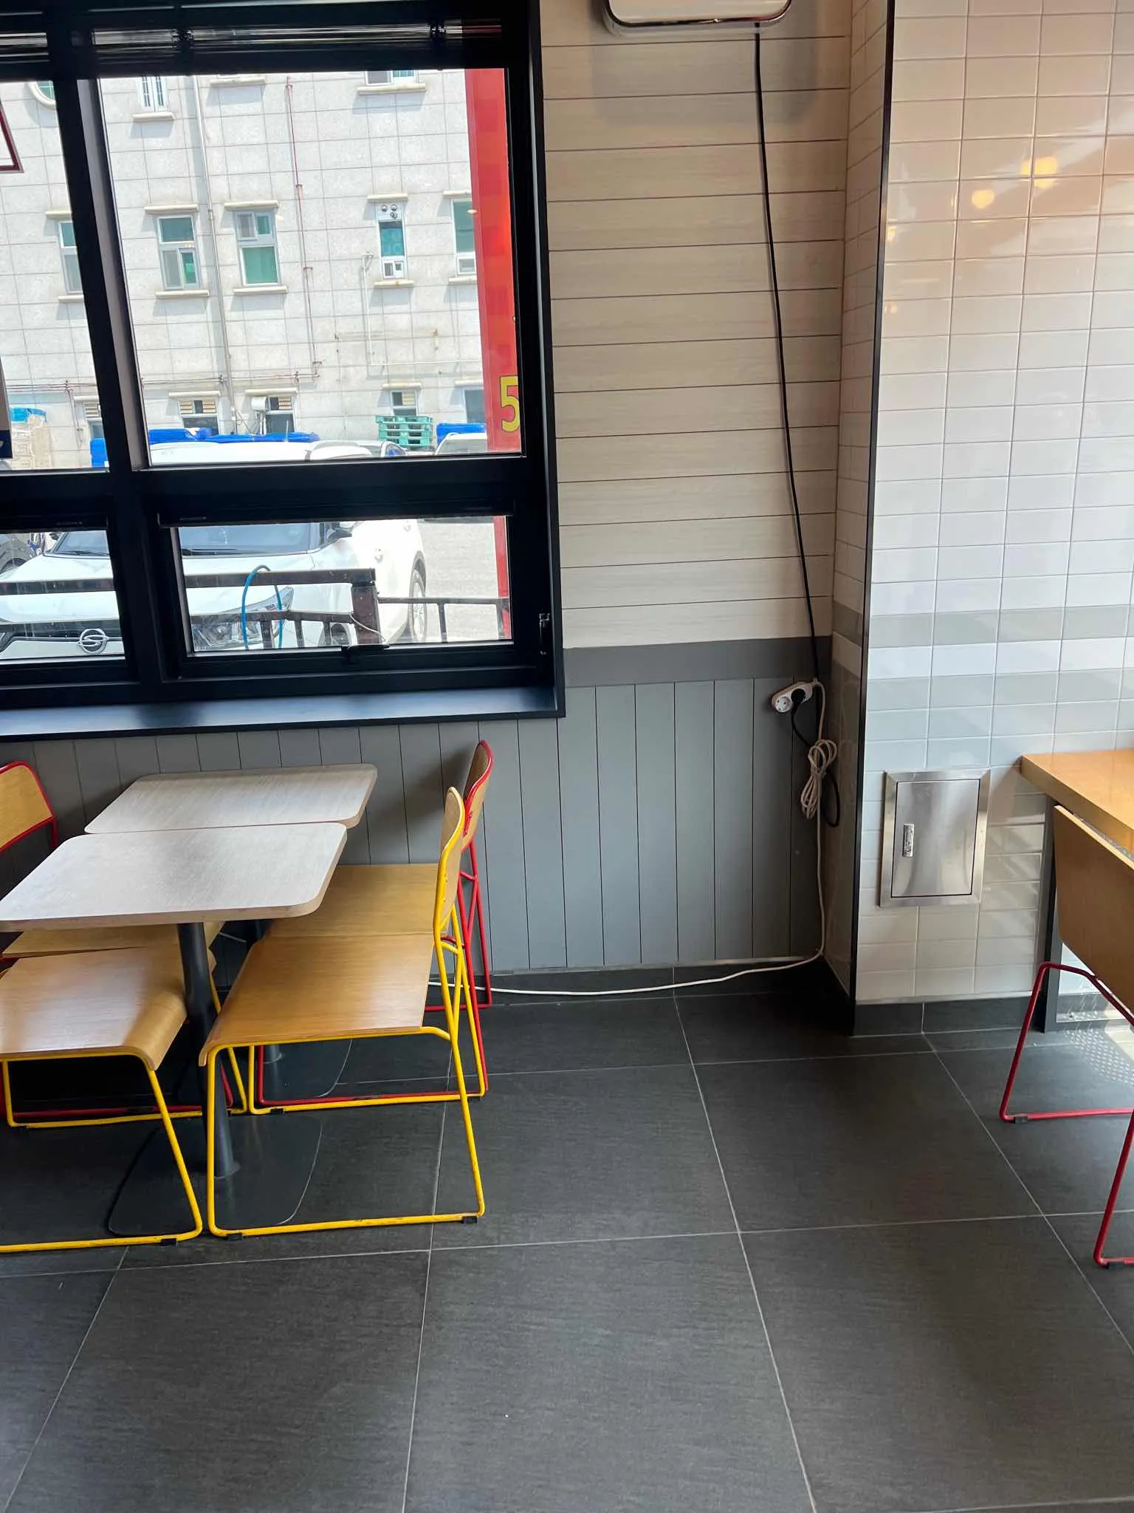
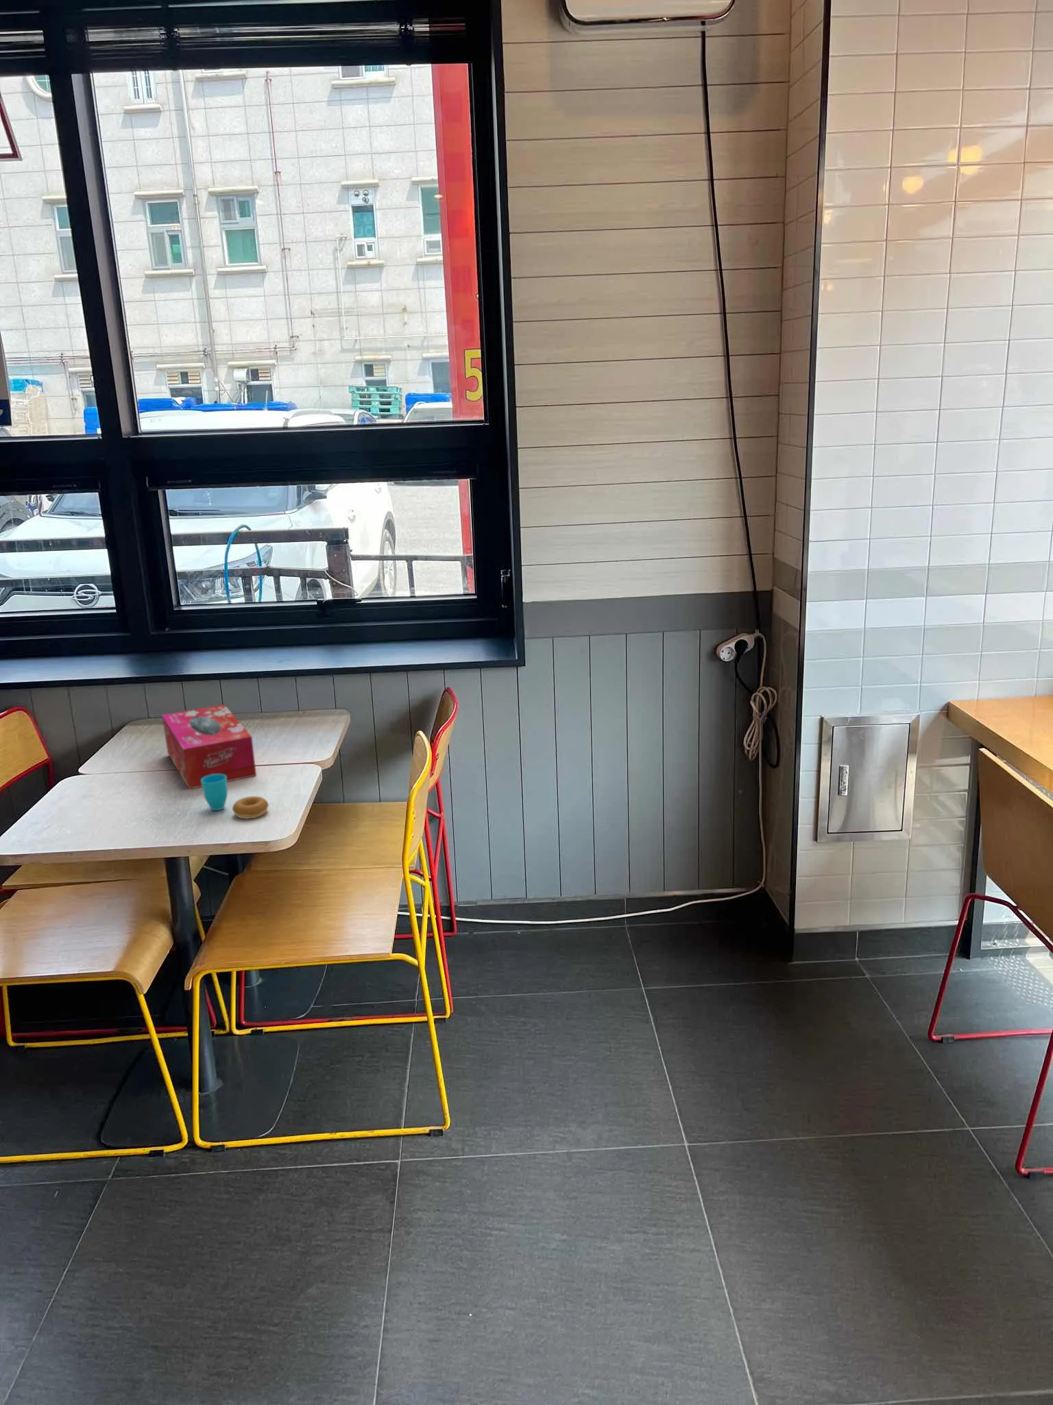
+ tissue box [161,704,257,790]
+ cup [201,773,270,819]
